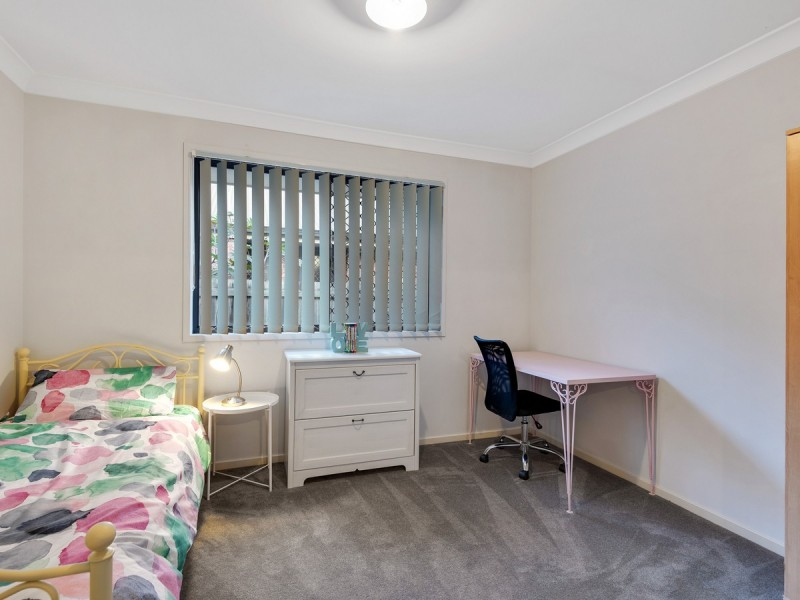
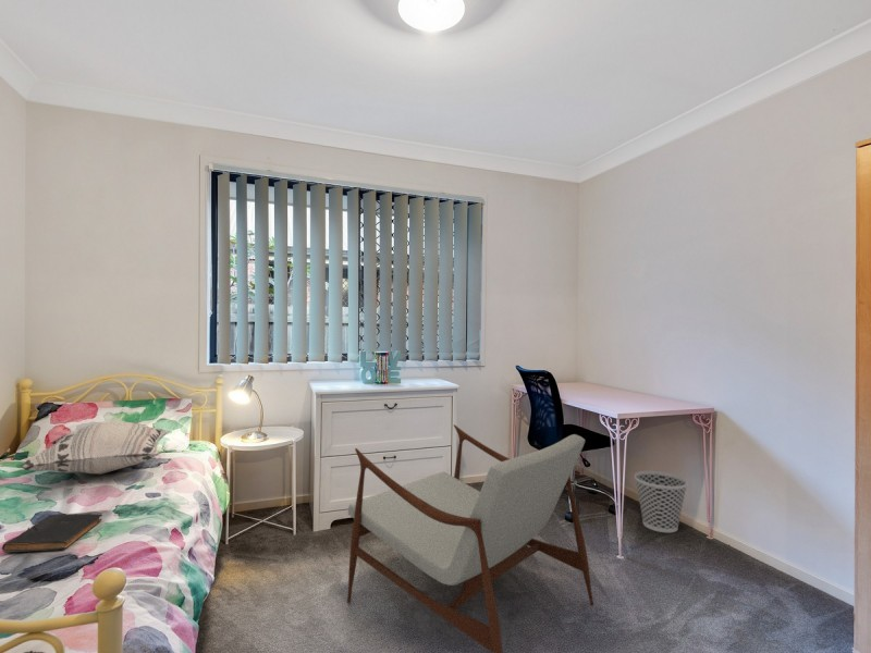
+ armchair [346,423,594,653]
+ wastebasket [634,470,689,533]
+ decorative pillow [20,420,171,476]
+ book [1,513,103,554]
